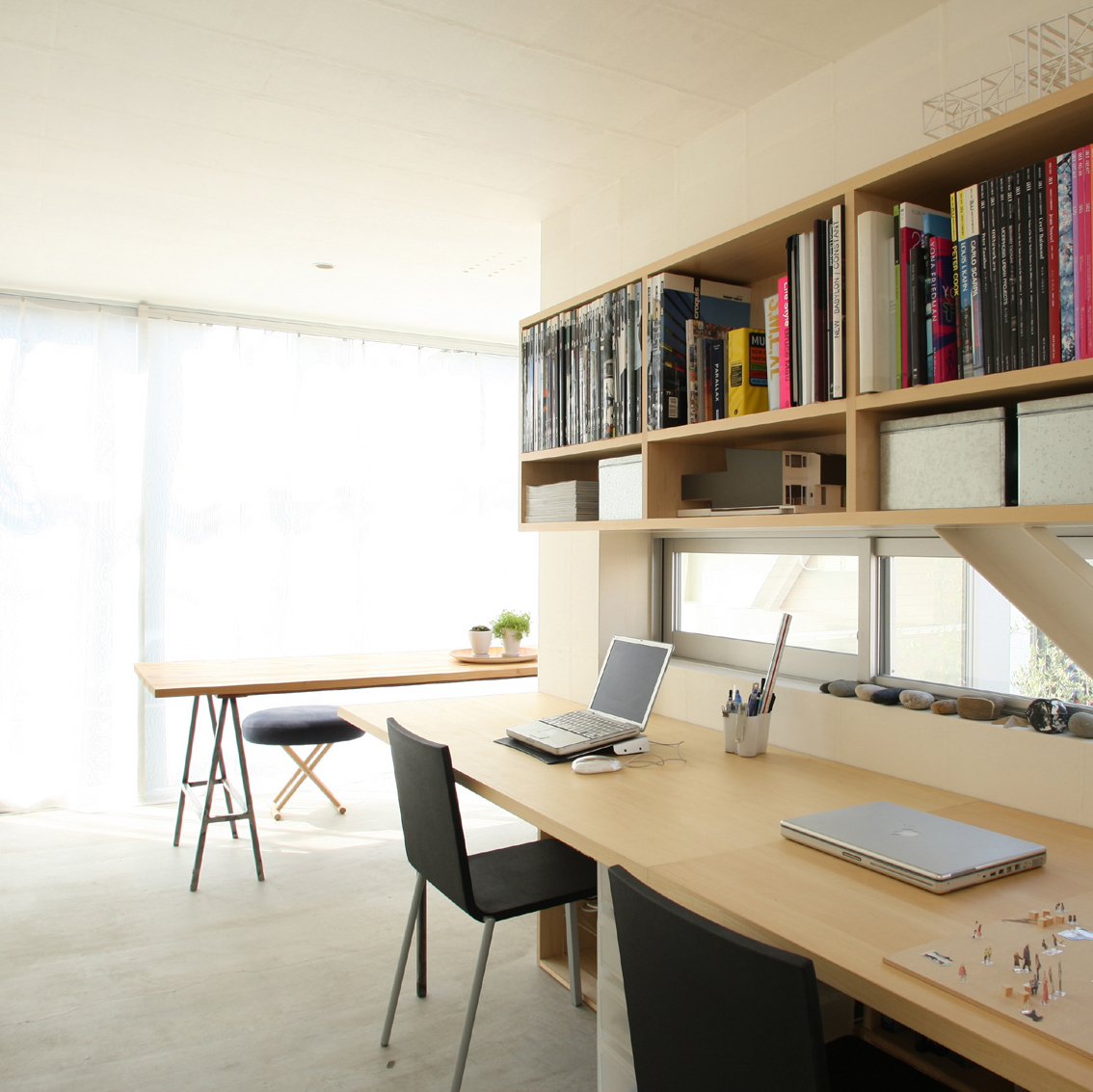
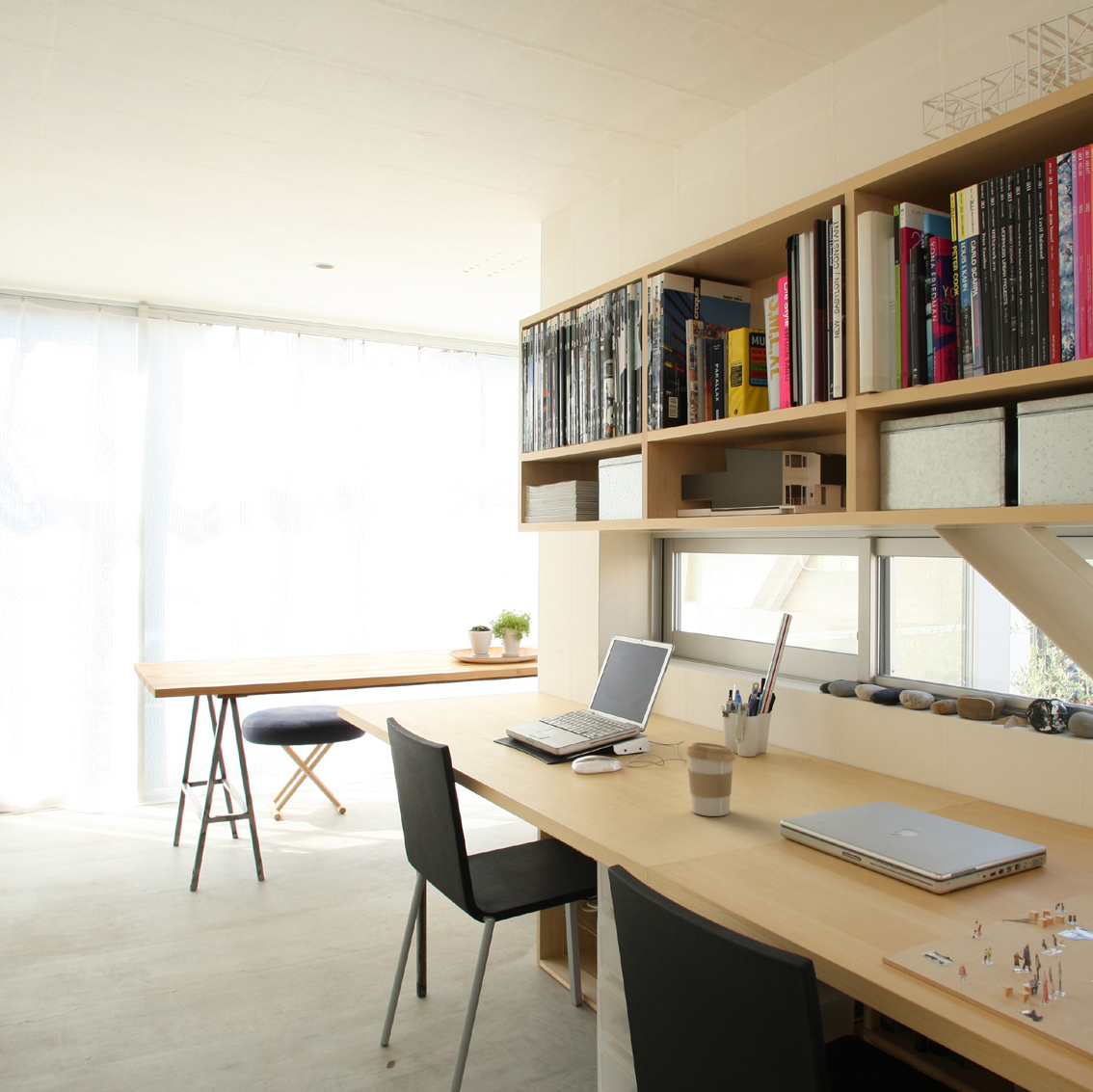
+ coffee cup [685,741,736,817]
